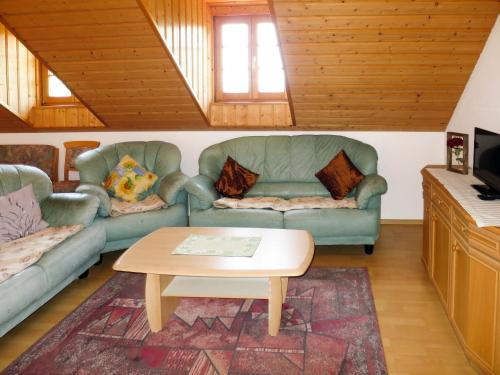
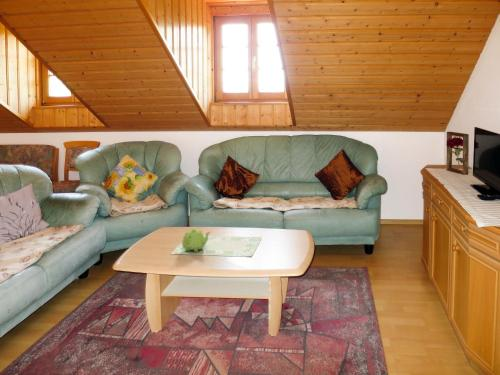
+ teapot [181,228,211,253]
